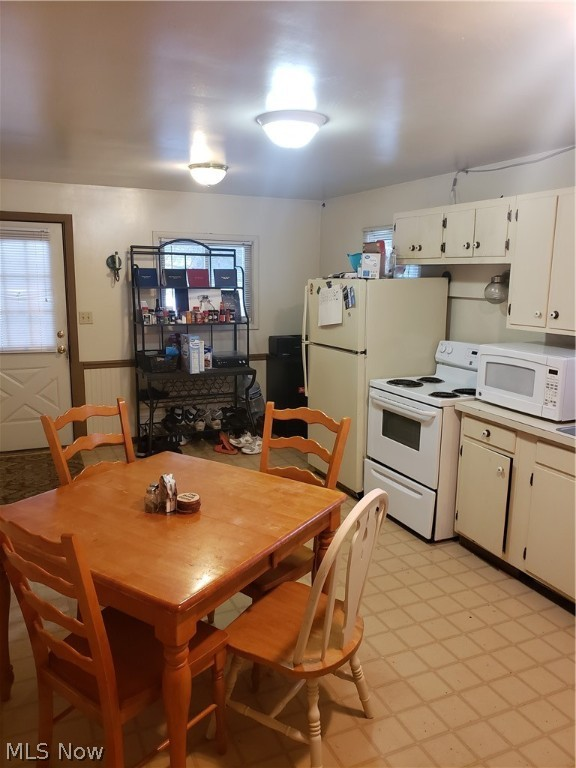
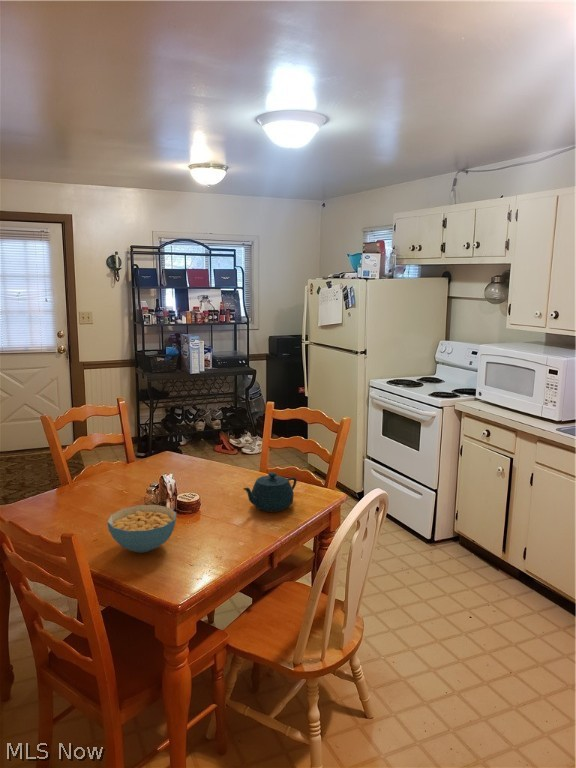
+ cereal bowl [106,504,178,554]
+ teapot [242,471,298,513]
